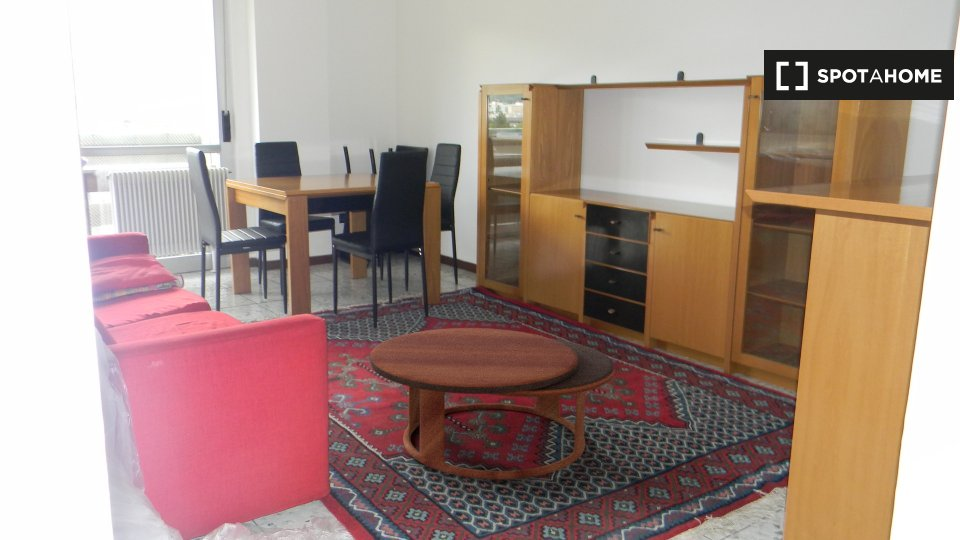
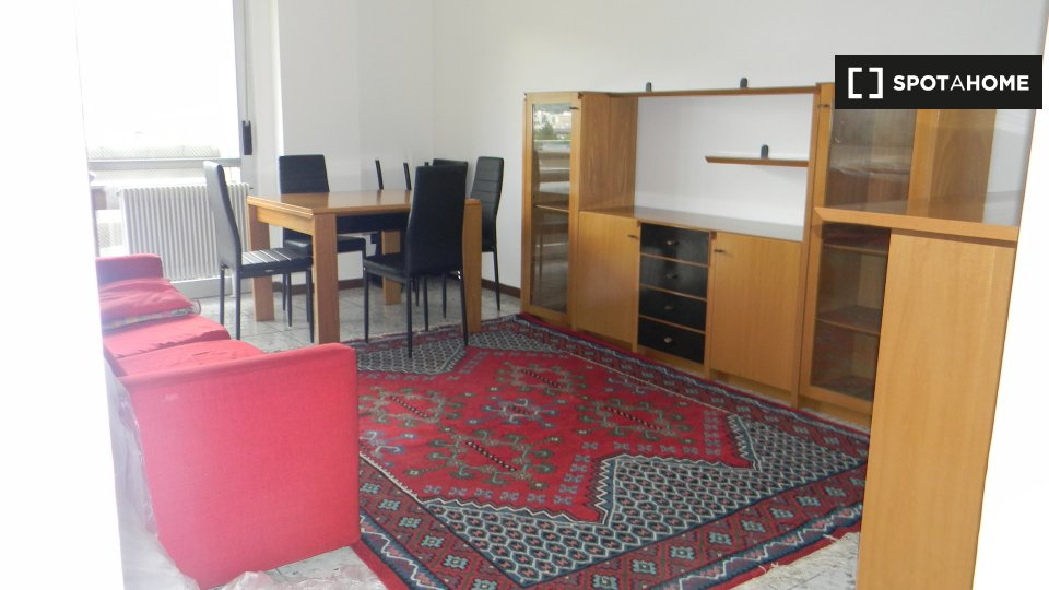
- coffee table [369,327,616,480]
